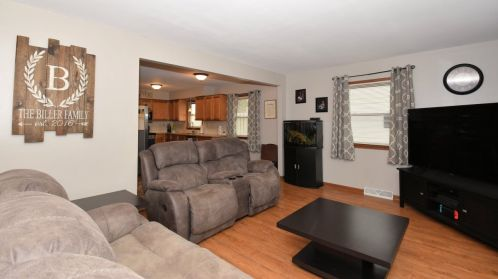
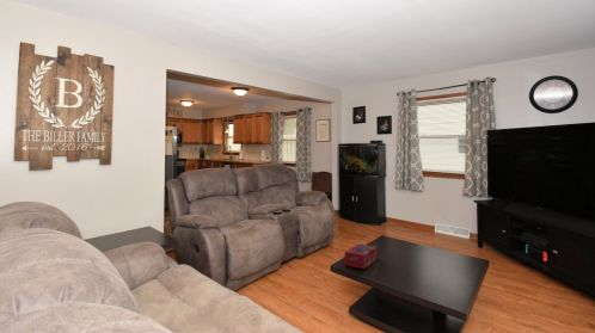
+ tissue box [344,242,379,270]
